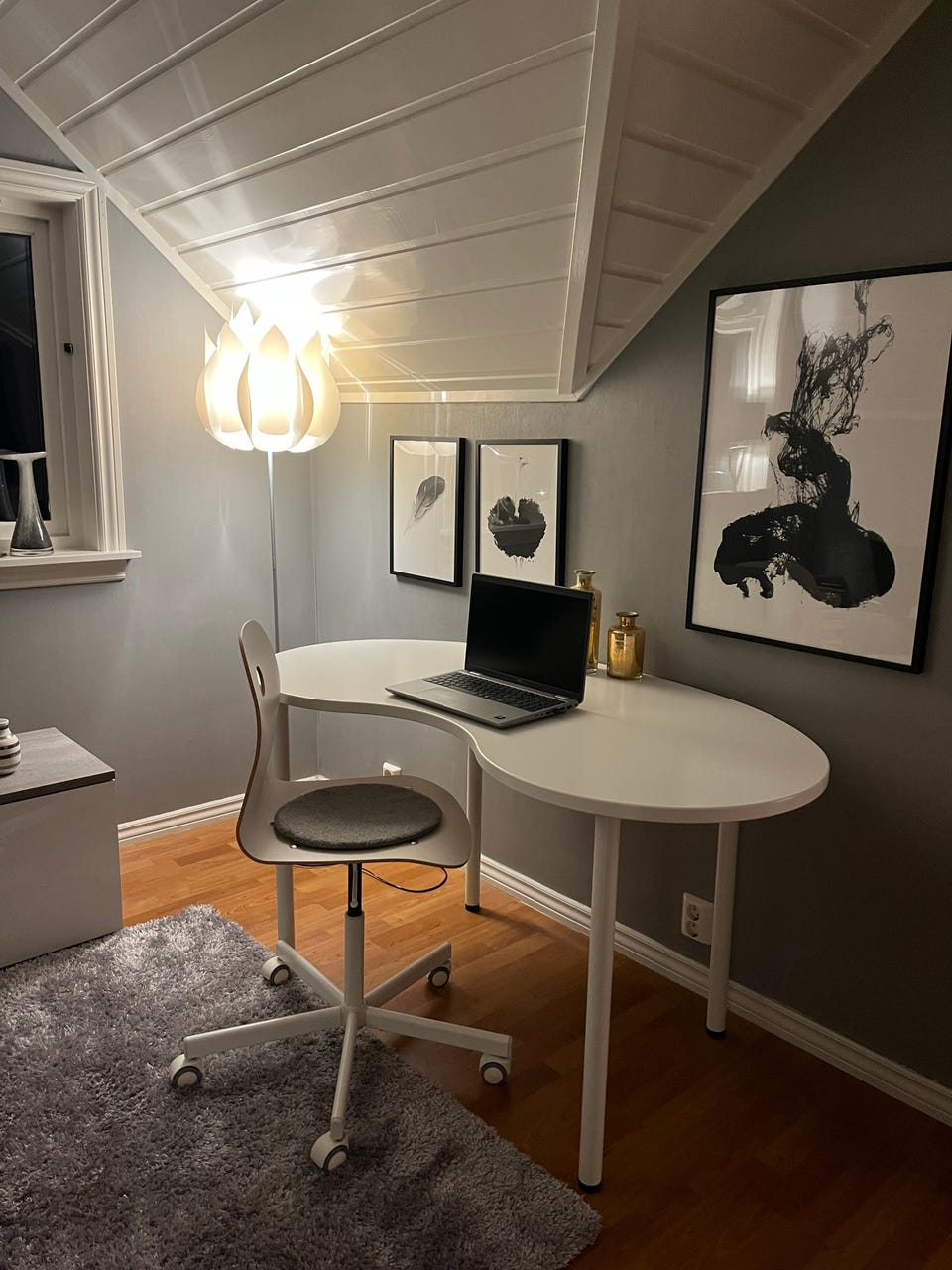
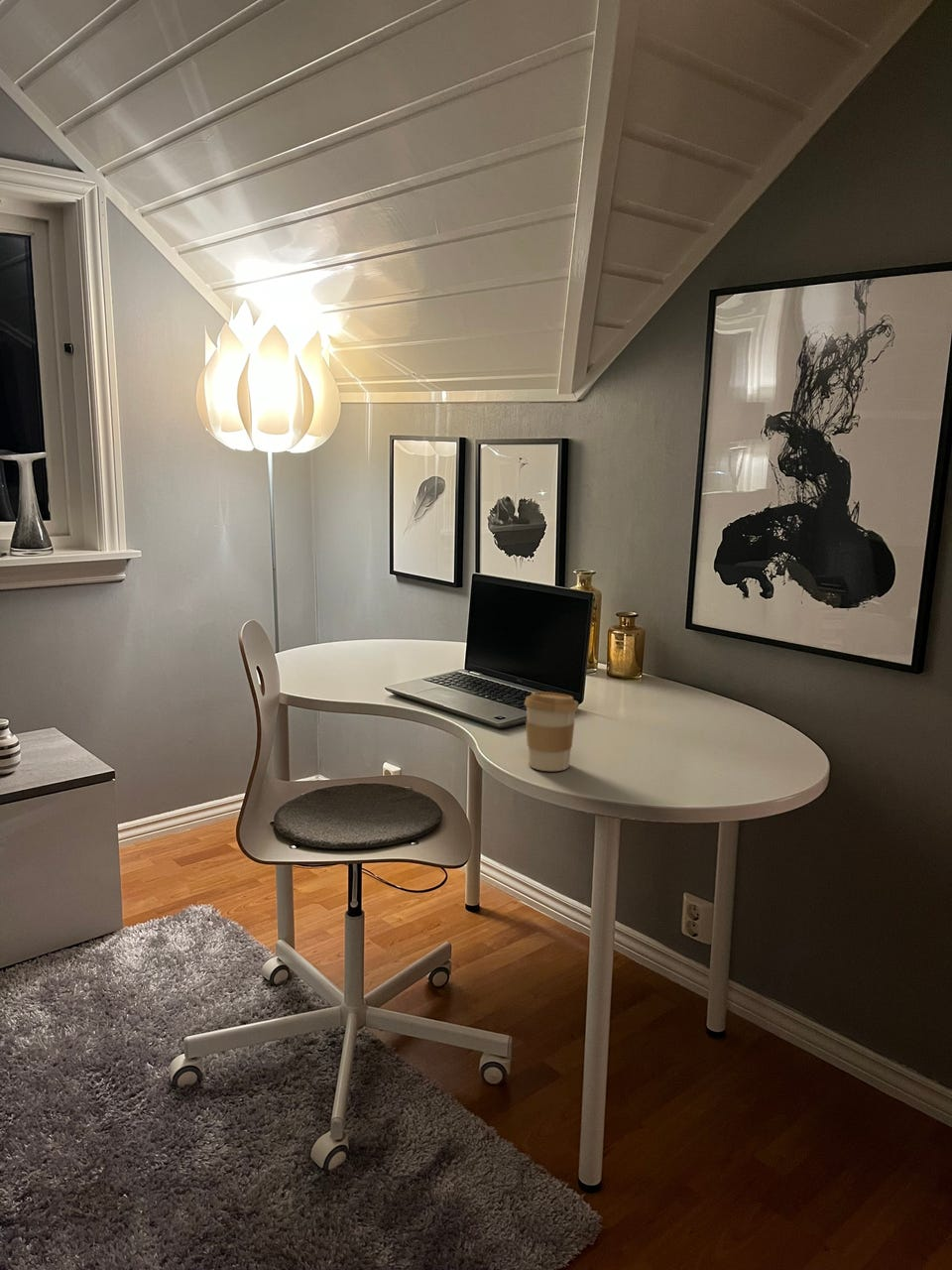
+ coffee cup [524,691,579,772]
